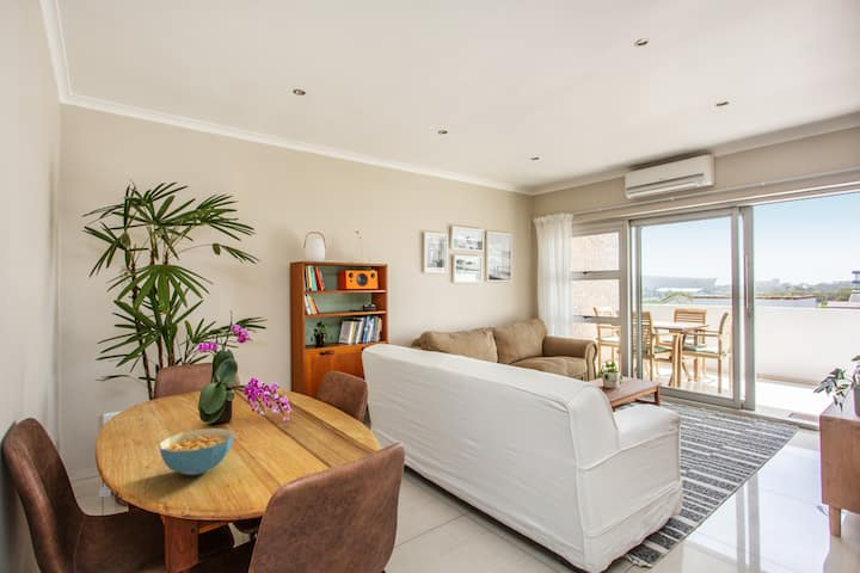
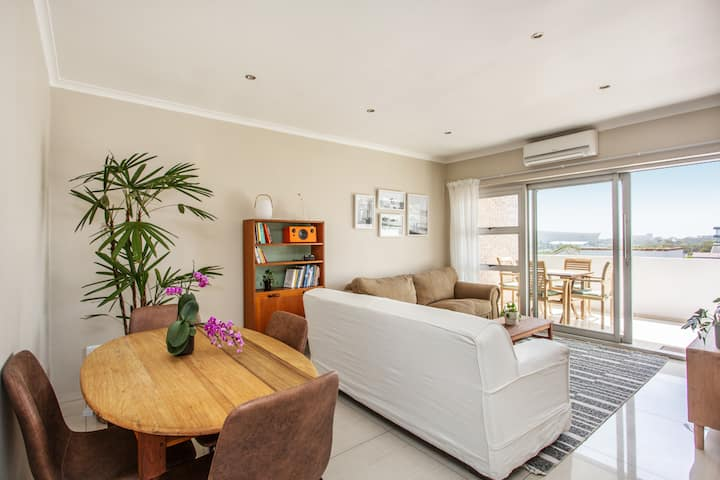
- cereal bowl [158,427,235,476]
